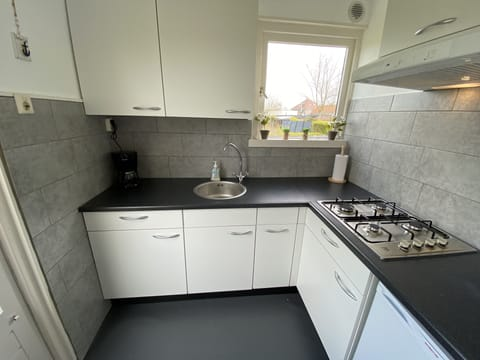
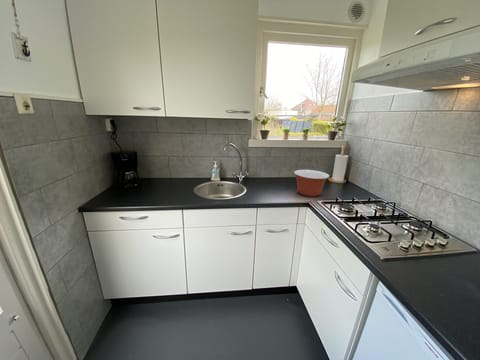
+ mixing bowl [293,169,331,198]
